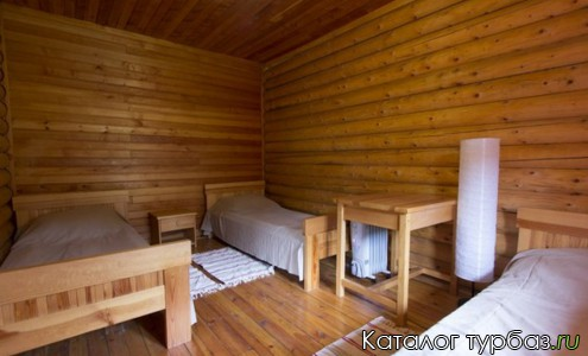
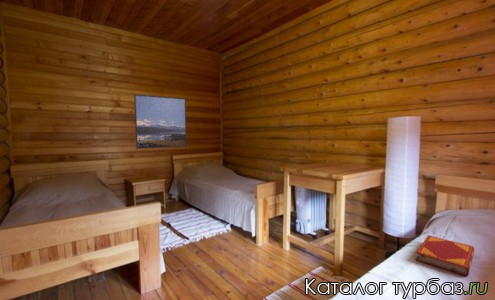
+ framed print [133,94,188,150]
+ hardback book [414,234,475,277]
